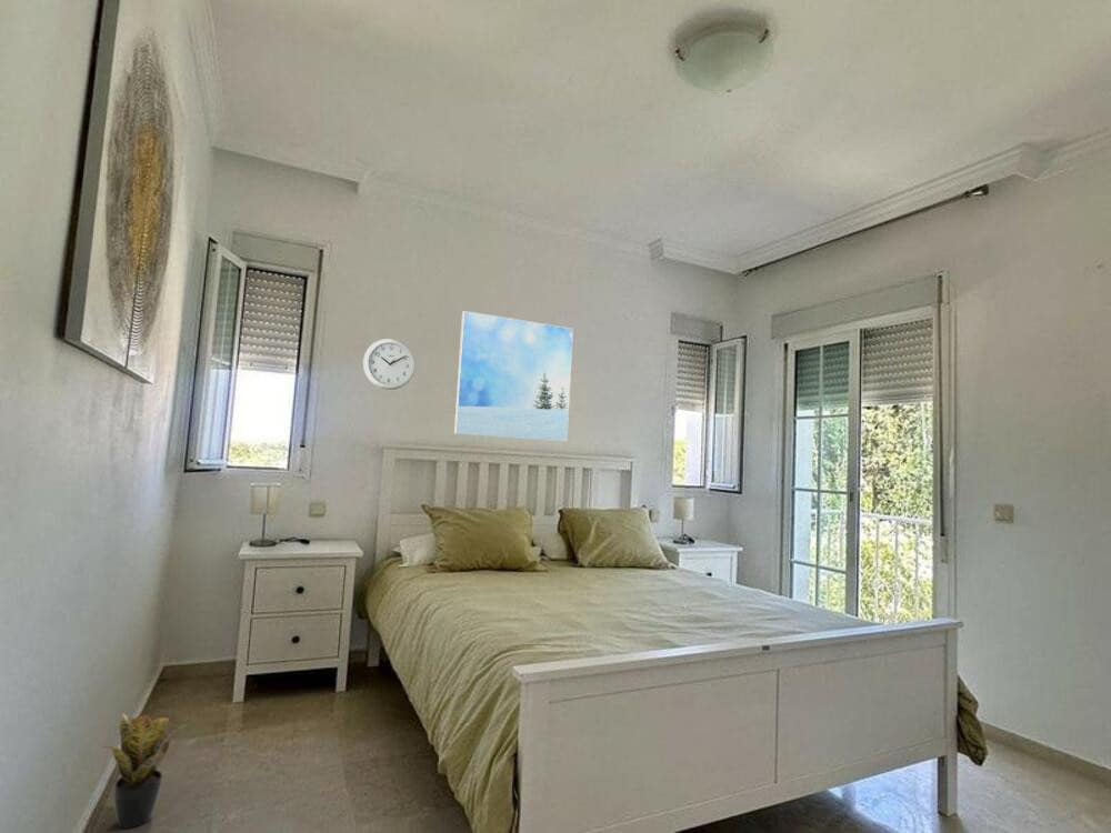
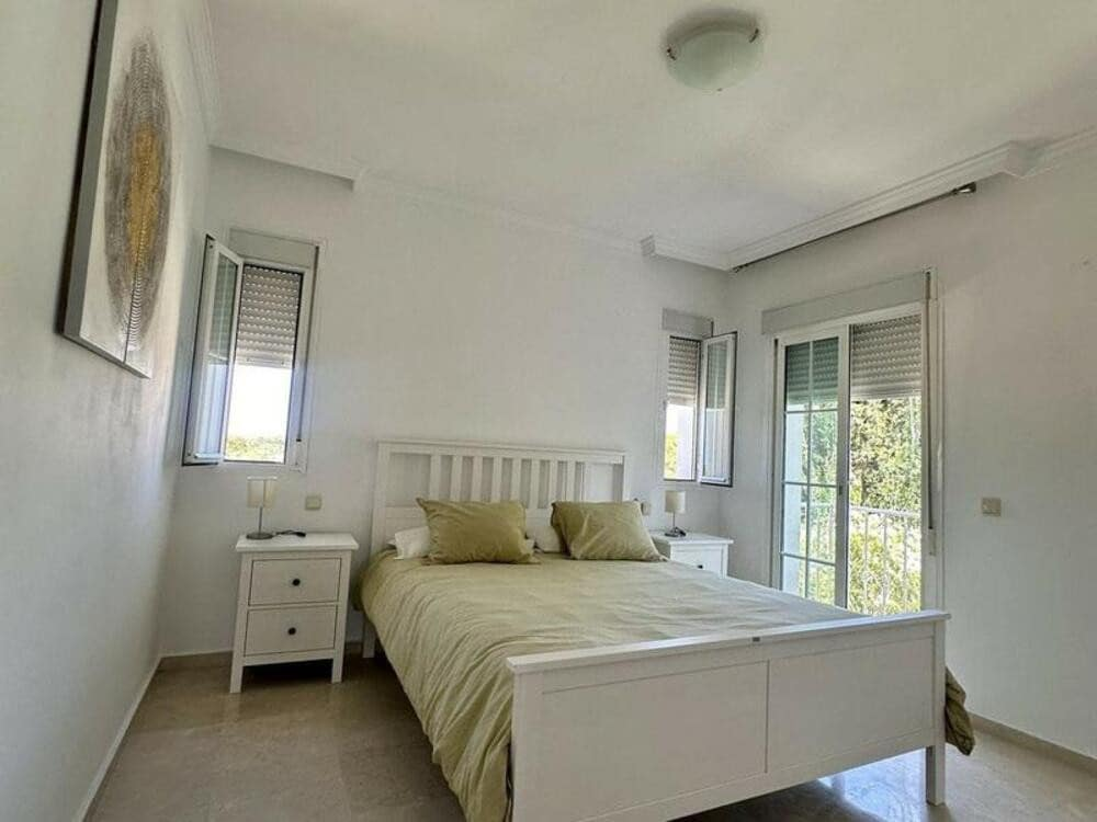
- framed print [453,310,574,442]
- wall clock [362,338,417,391]
- potted plant [102,712,189,830]
